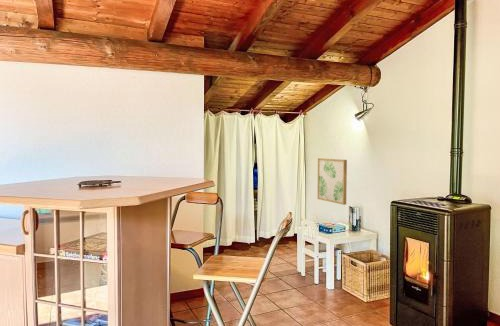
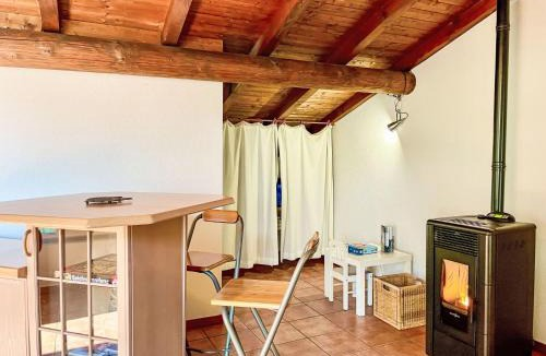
- wall art [317,157,348,206]
